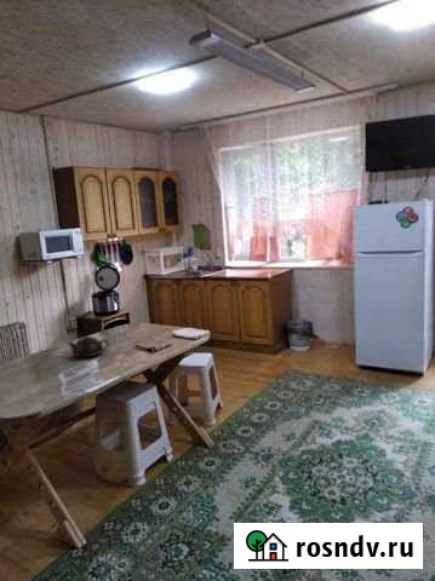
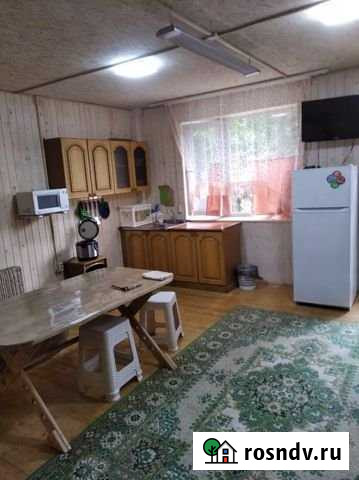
- teapot [67,335,110,359]
